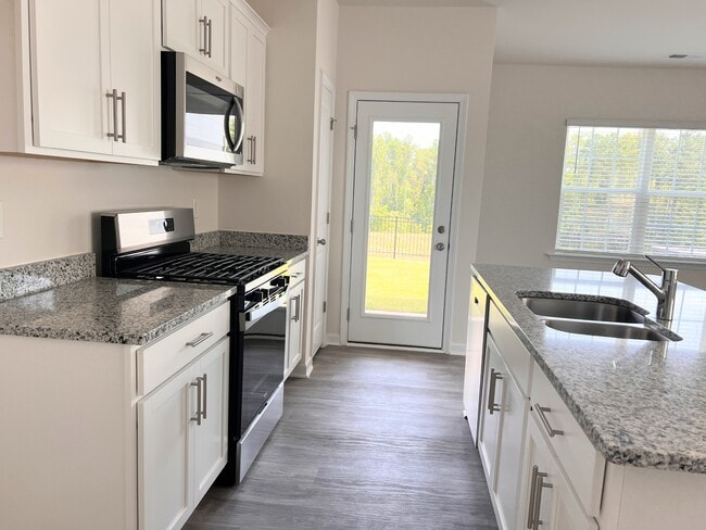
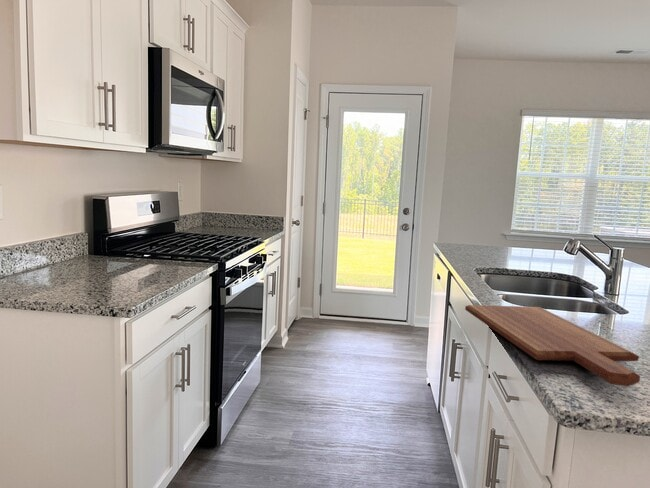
+ cutting board [464,304,641,387]
